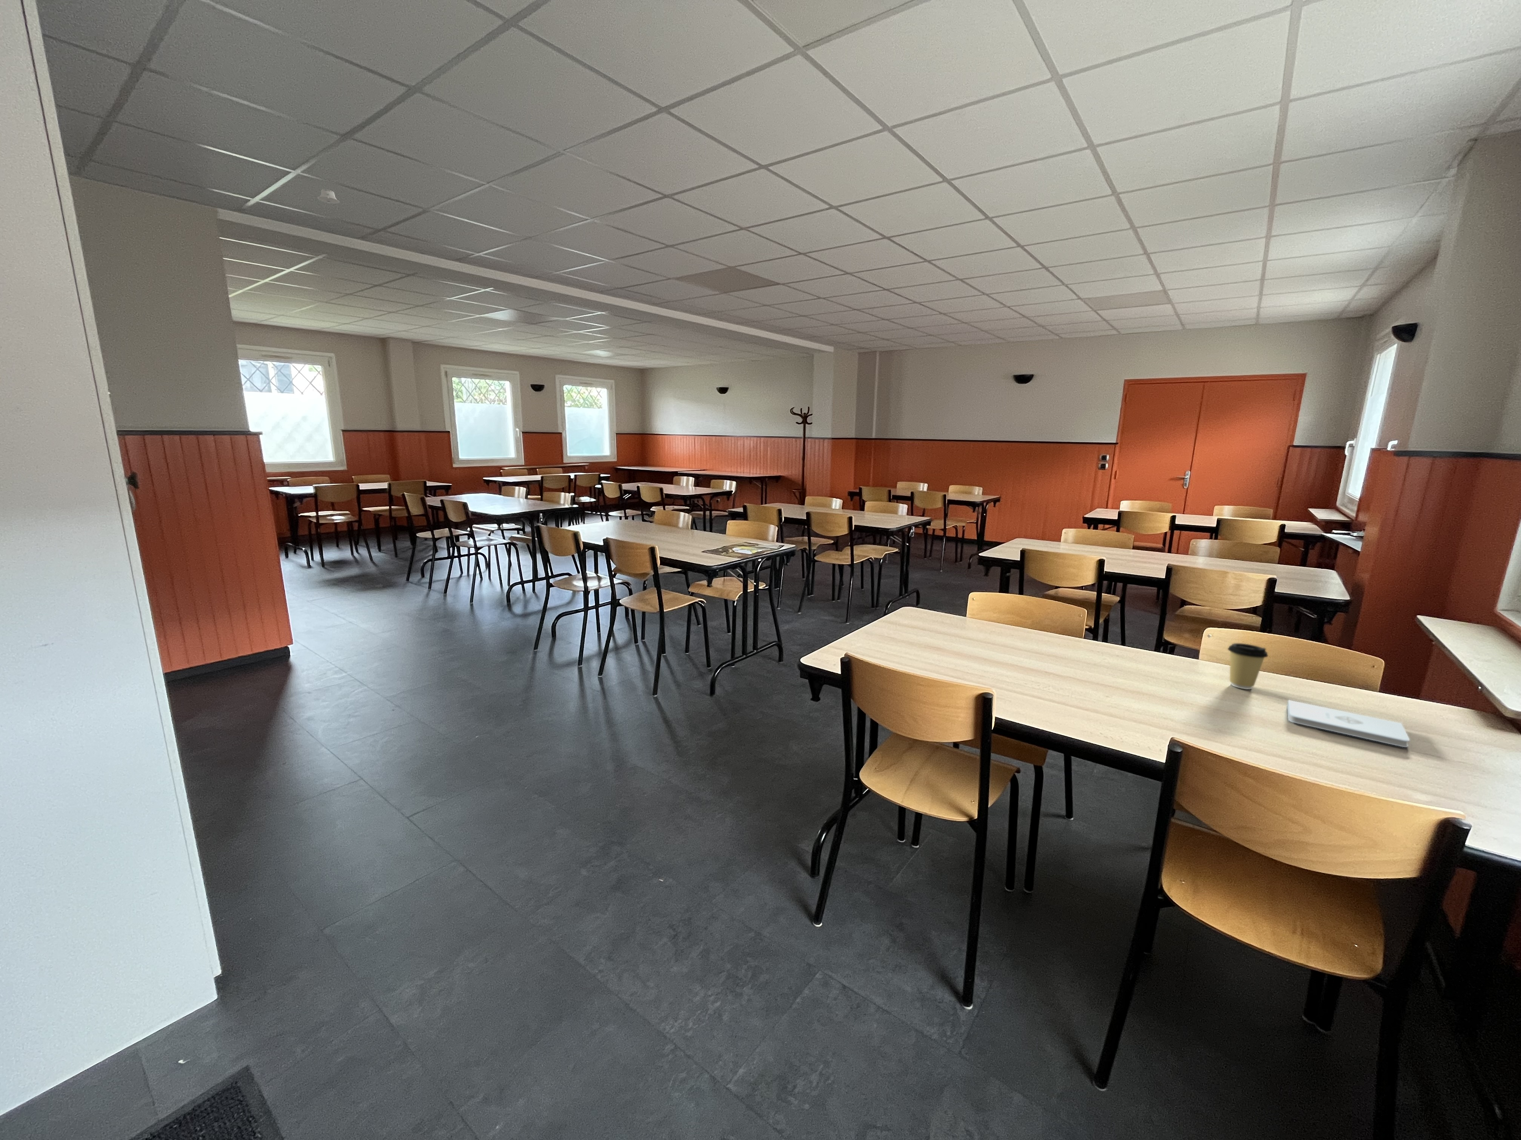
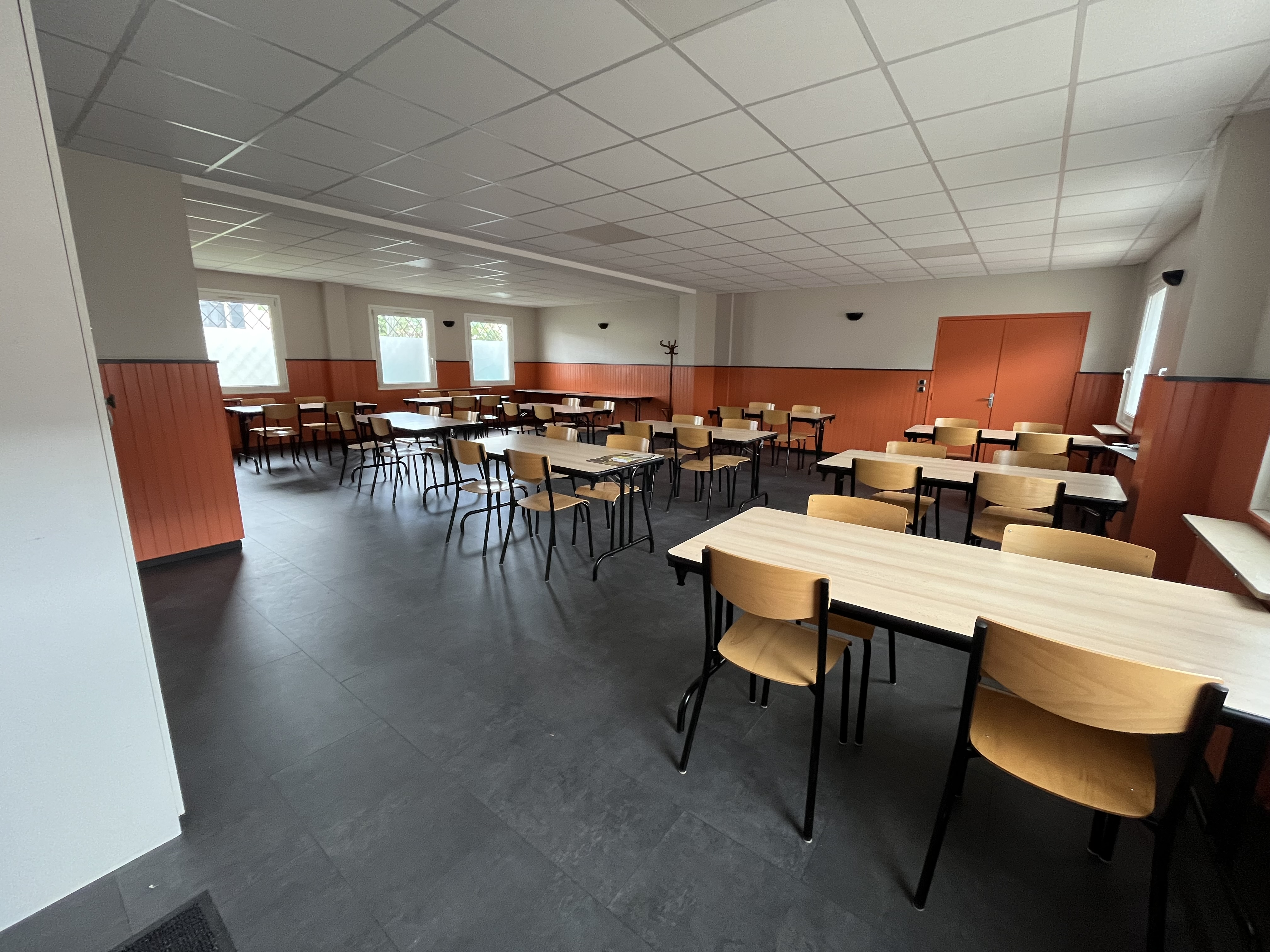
- recessed light [317,189,340,204]
- coffee cup [1228,643,1268,690]
- notepad [1286,699,1410,747]
